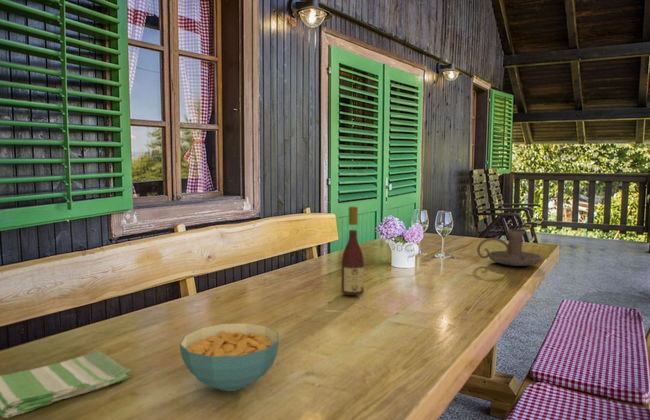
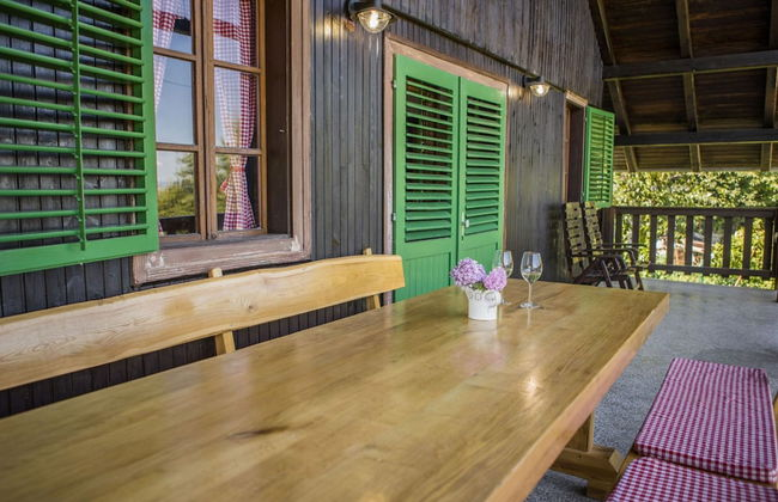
- candle holder [476,229,543,267]
- cereal bowl [179,322,280,392]
- dish towel [0,350,132,419]
- wine bottle [341,206,365,296]
